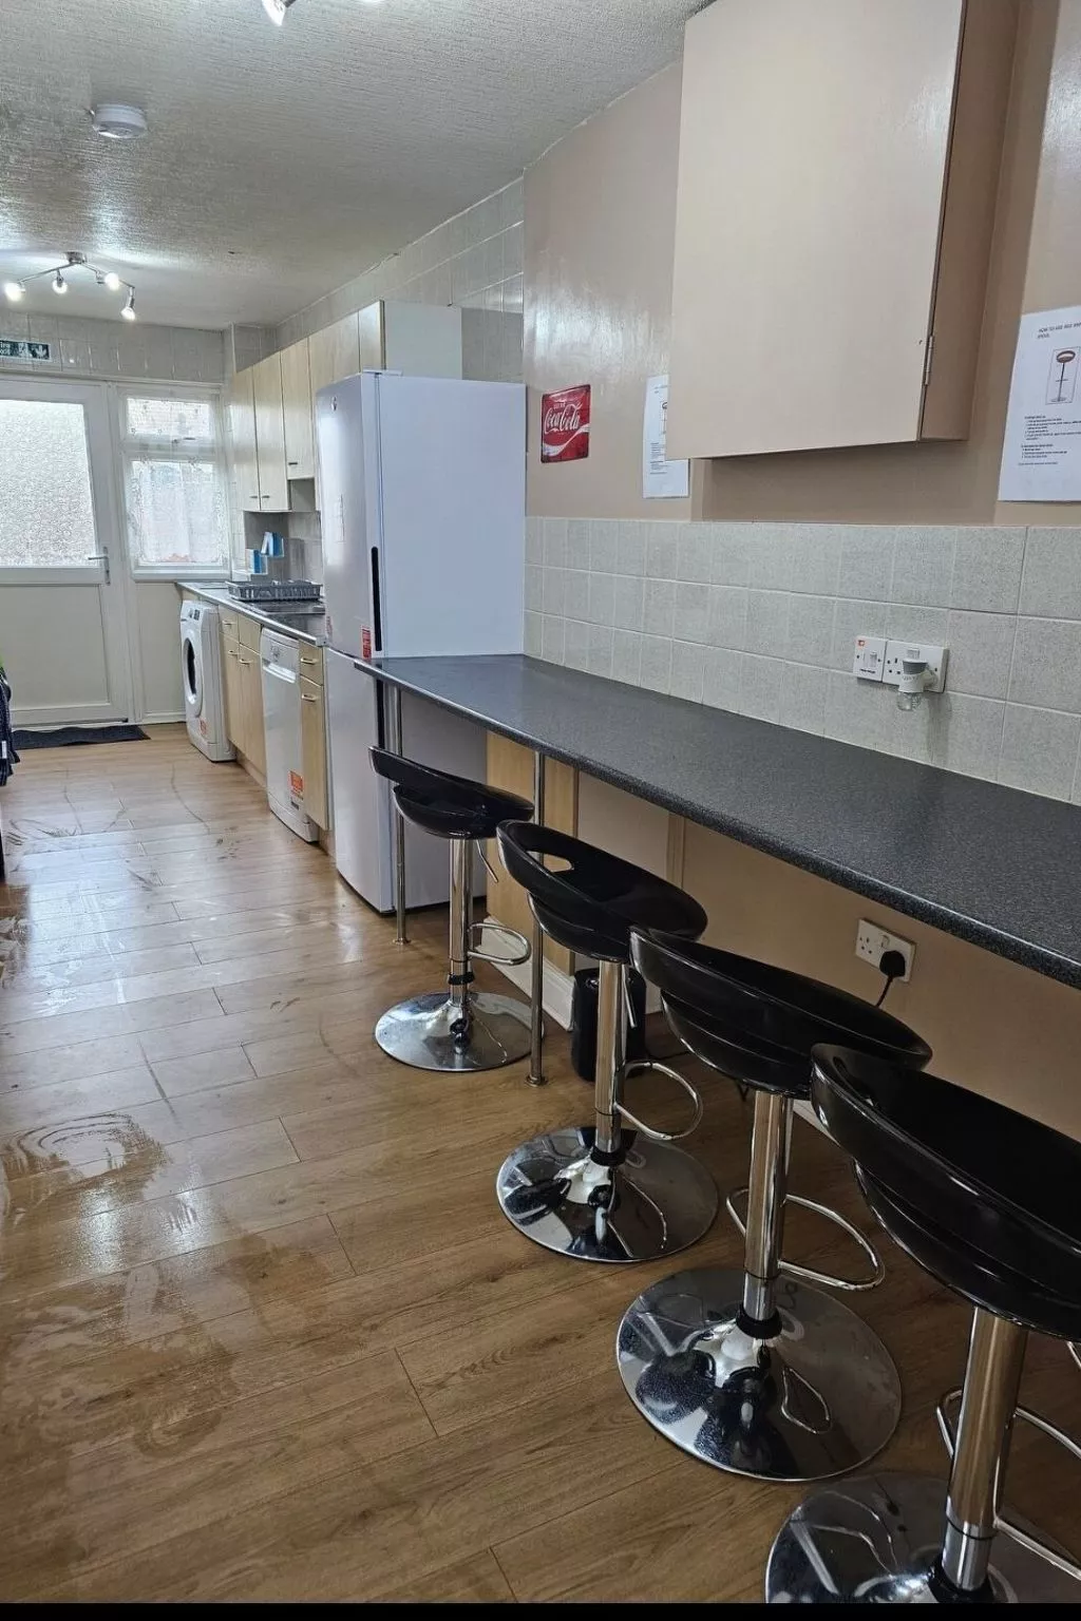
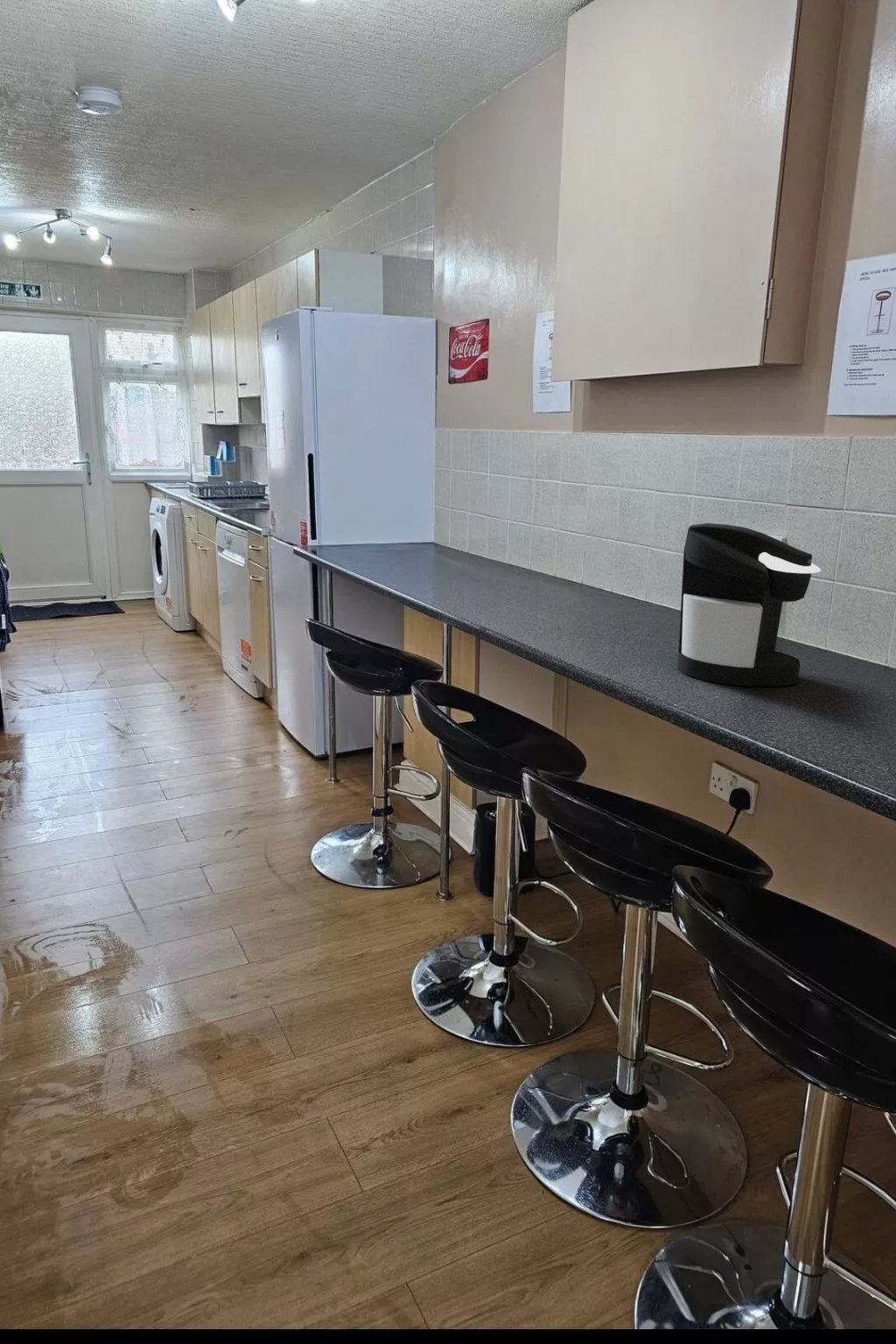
+ coffee maker [676,522,822,687]
